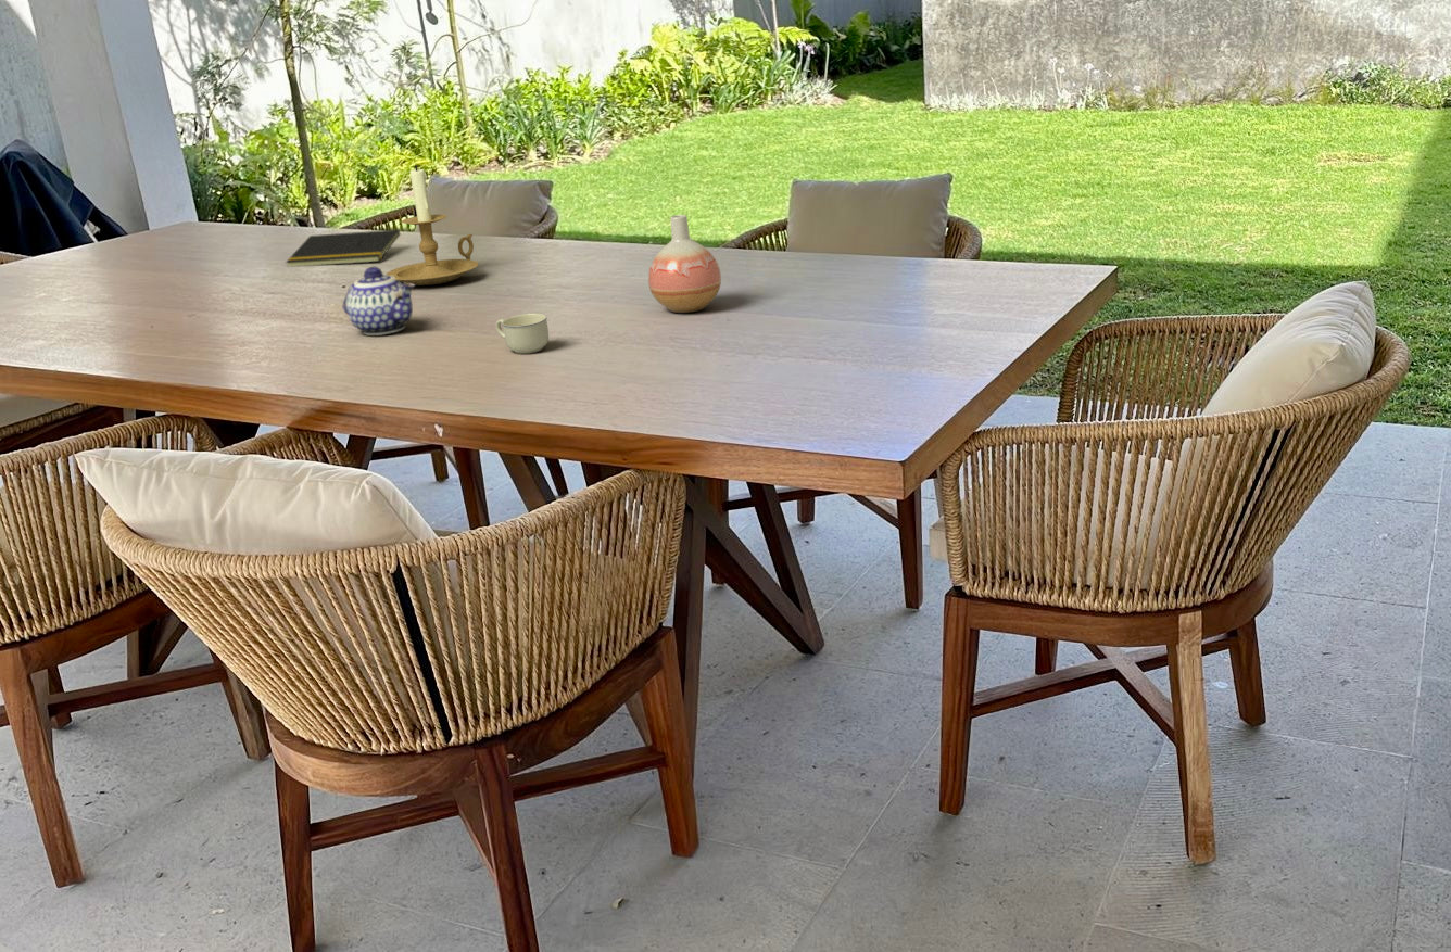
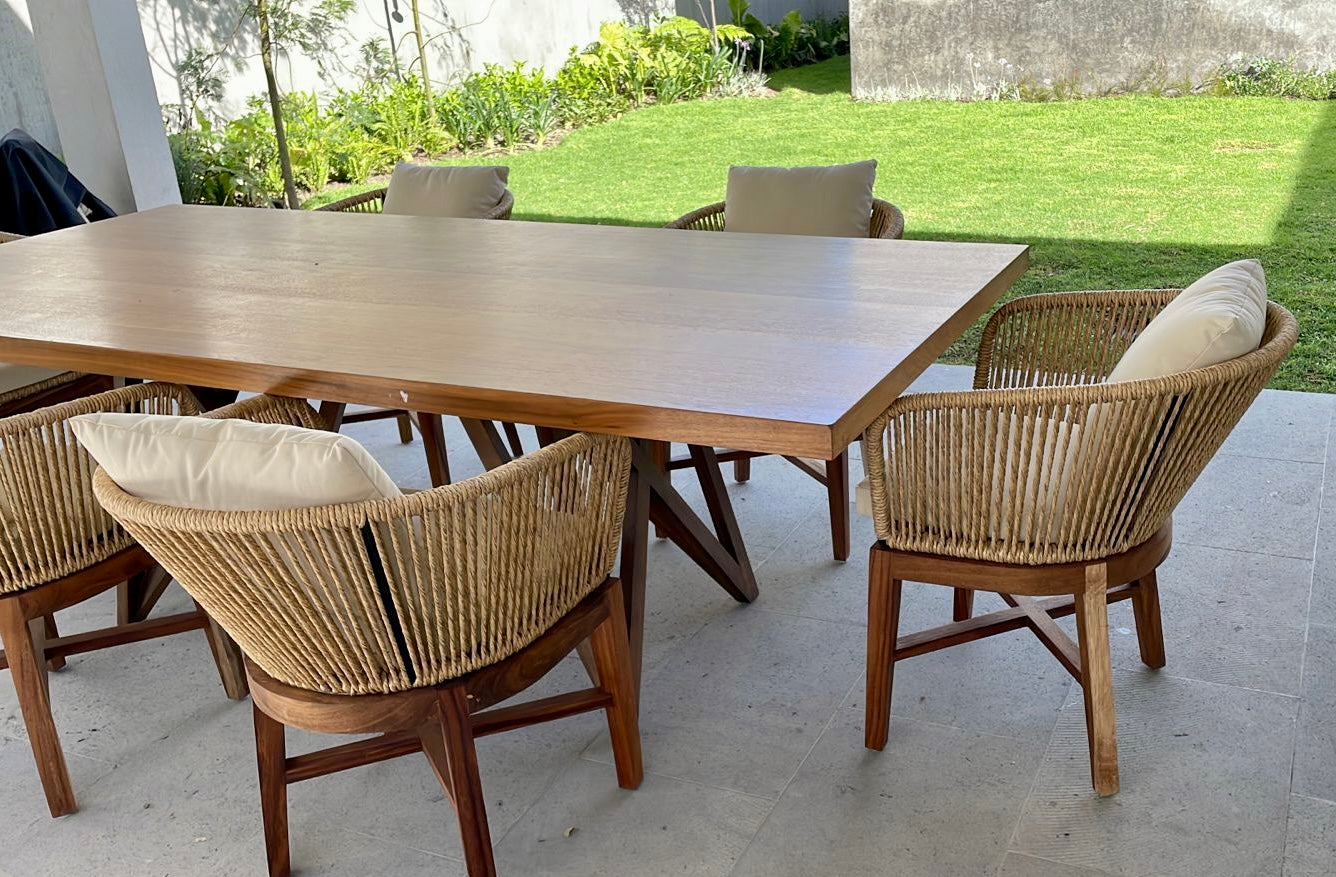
- candle holder [386,164,480,287]
- teapot [342,266,416,337]
- vase [647,214,722,314]
- cup [494,313,550,355]
- notepad [285,229,401,267]
